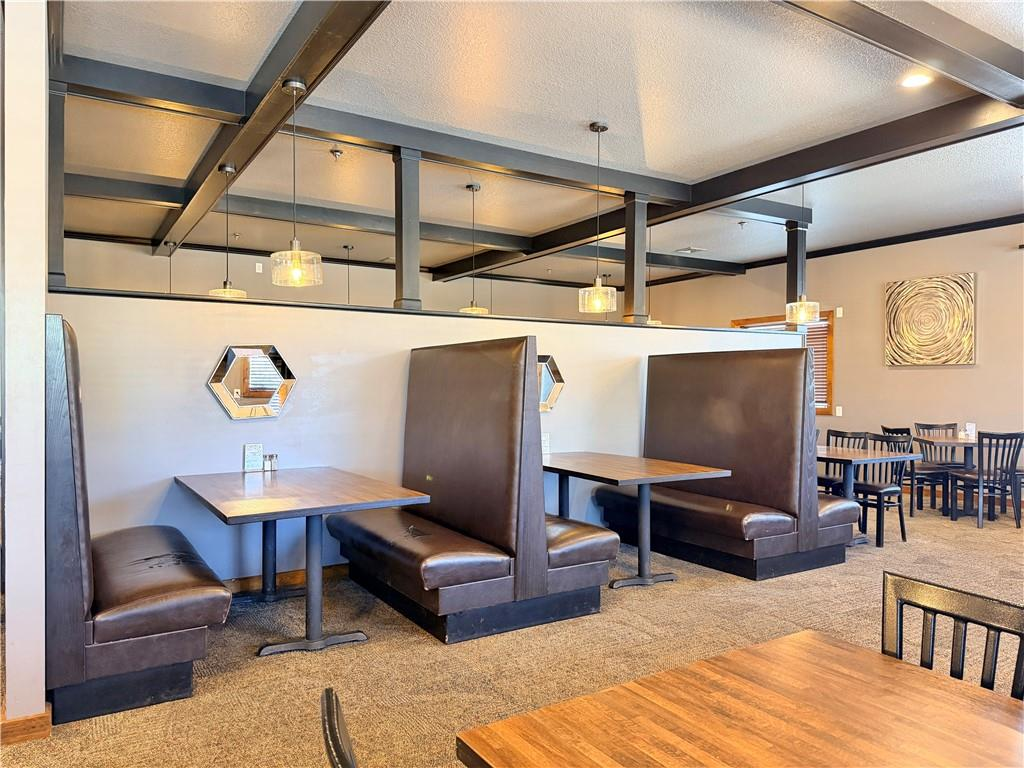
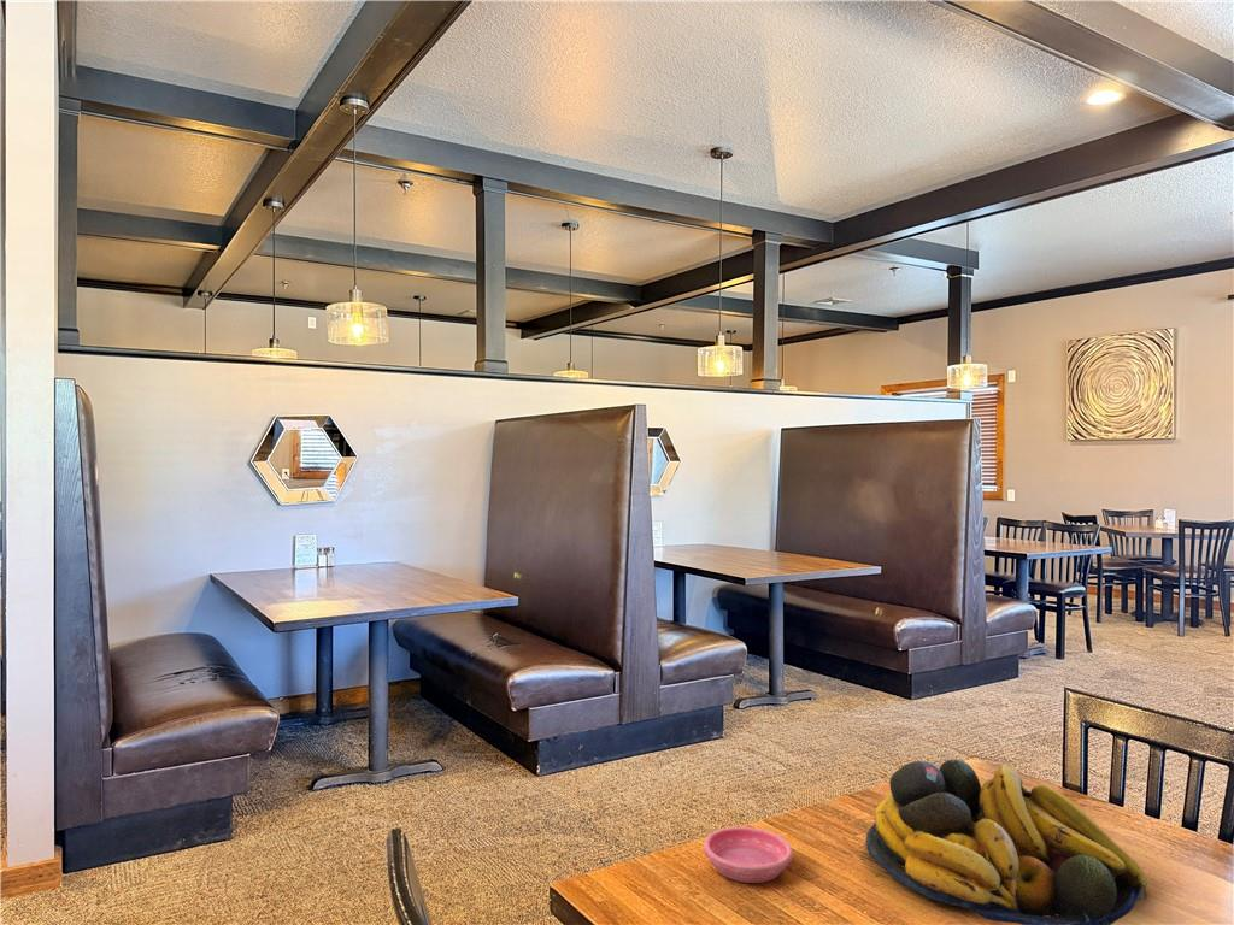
+ saucer [703,826,794,884]
+ fruit bowl [865,758,1148,925]
